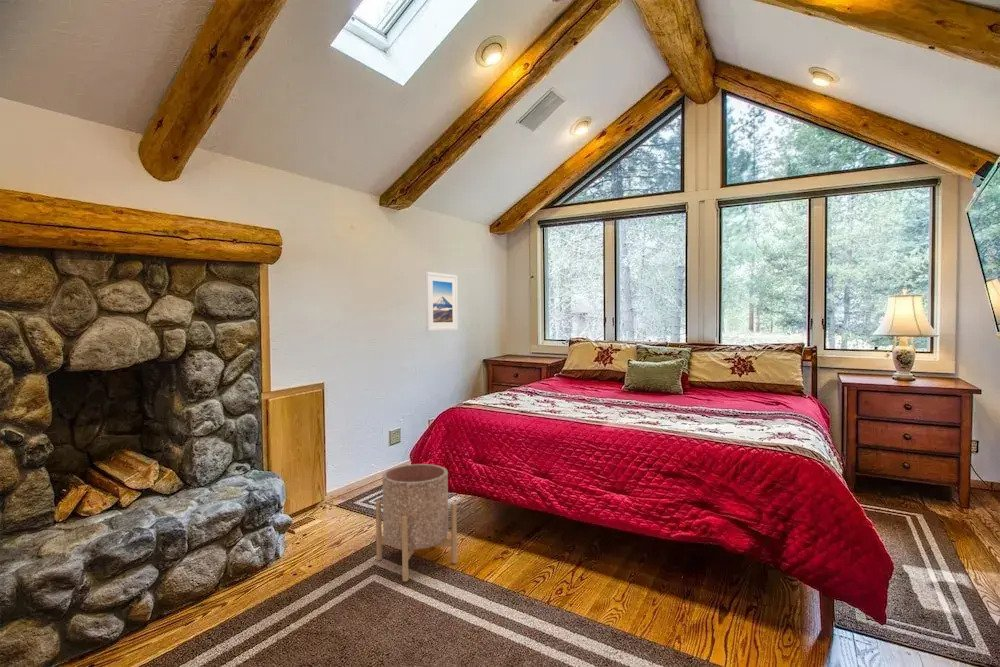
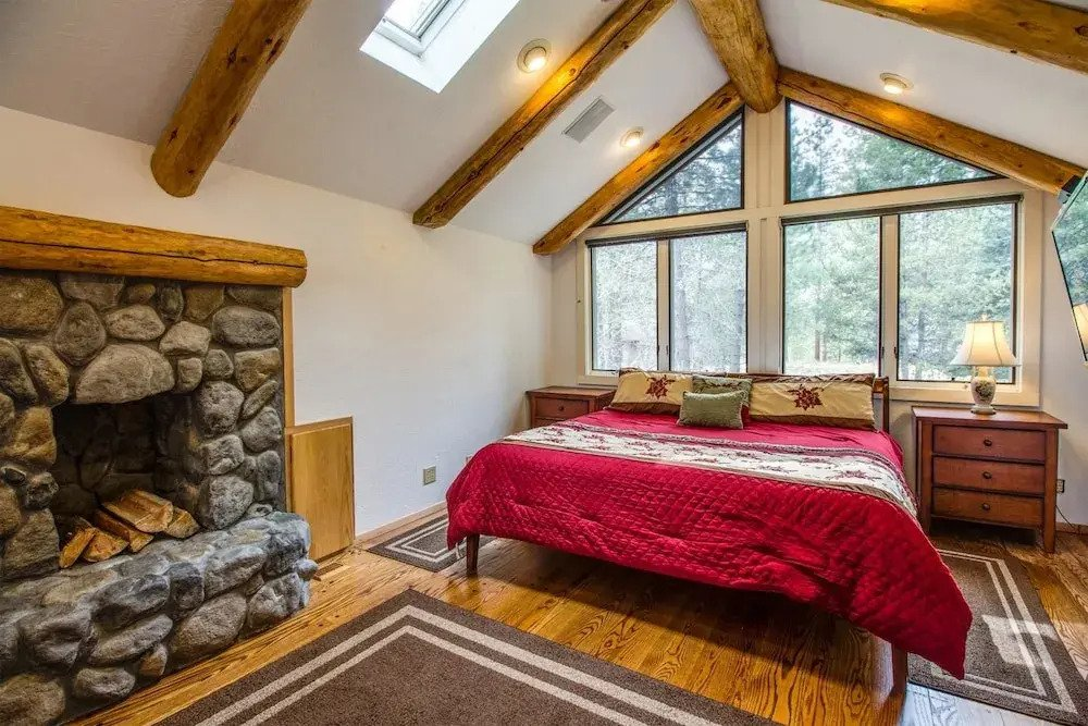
- planter [375,463,458,583]
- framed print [425,271,459,332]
